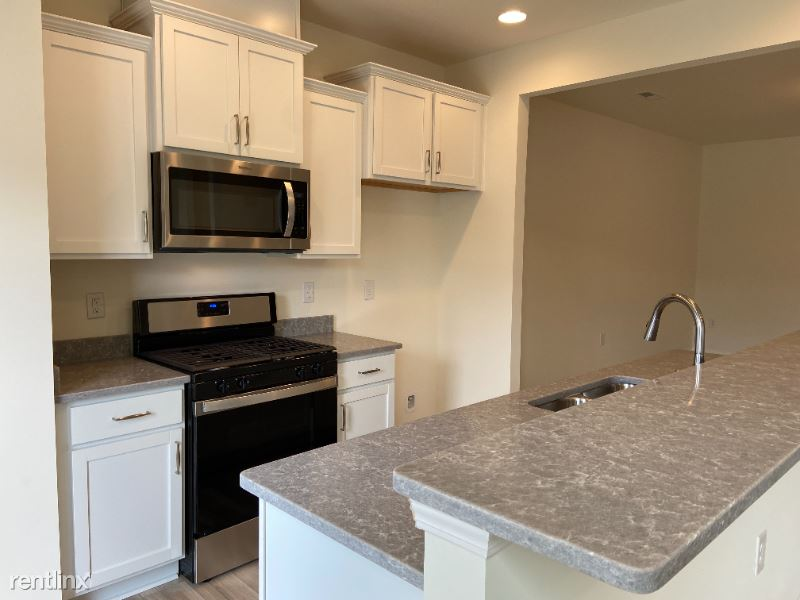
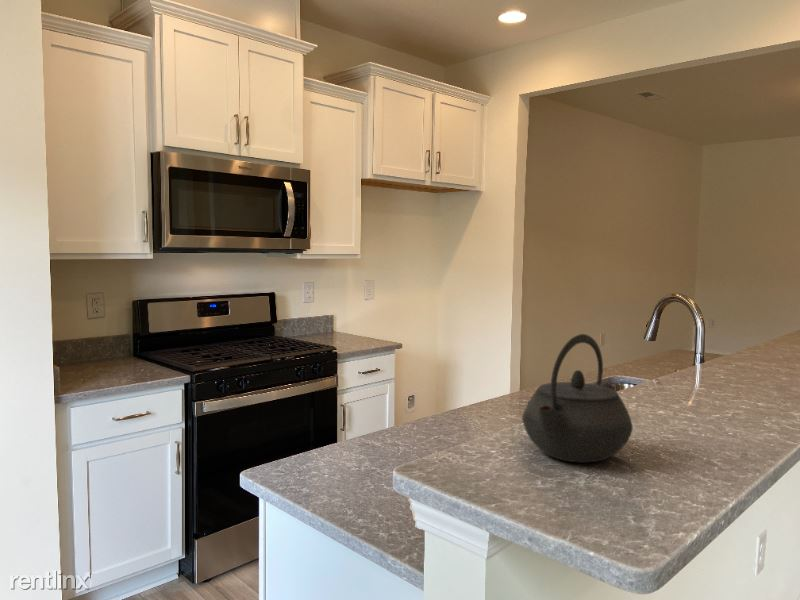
+ kettle [521,333,634,463]
